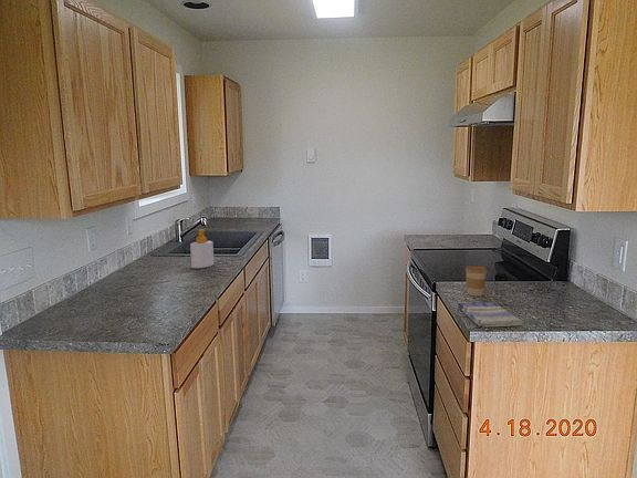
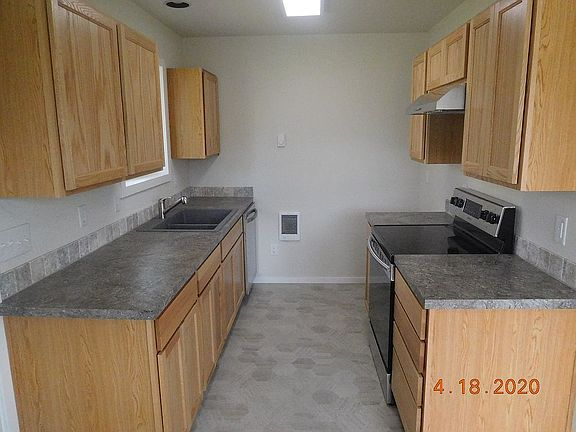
- dish towel [457,301,524,329]
- soap bottle [189,228,215,269]
- coffee cup [464,264,488,298]
